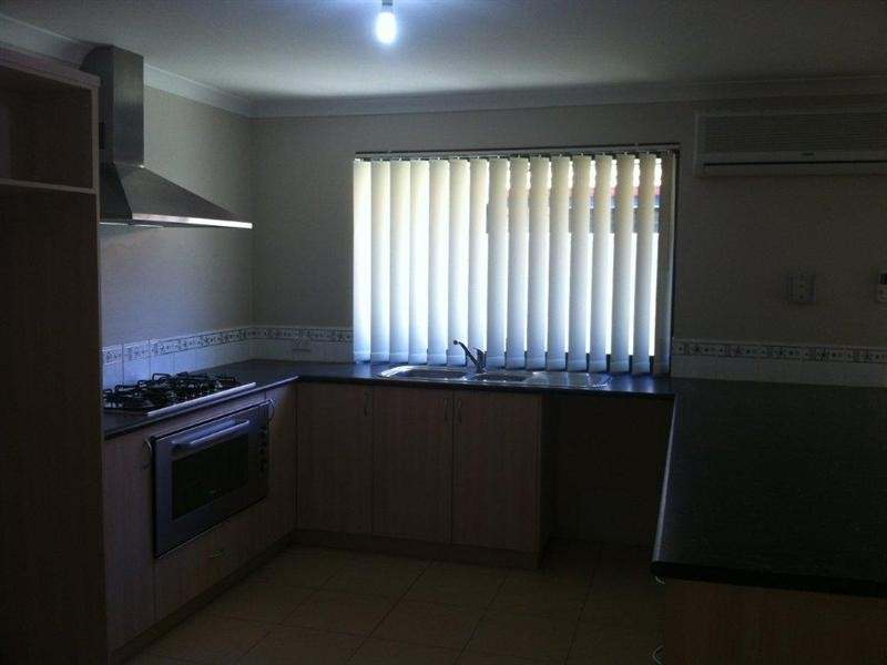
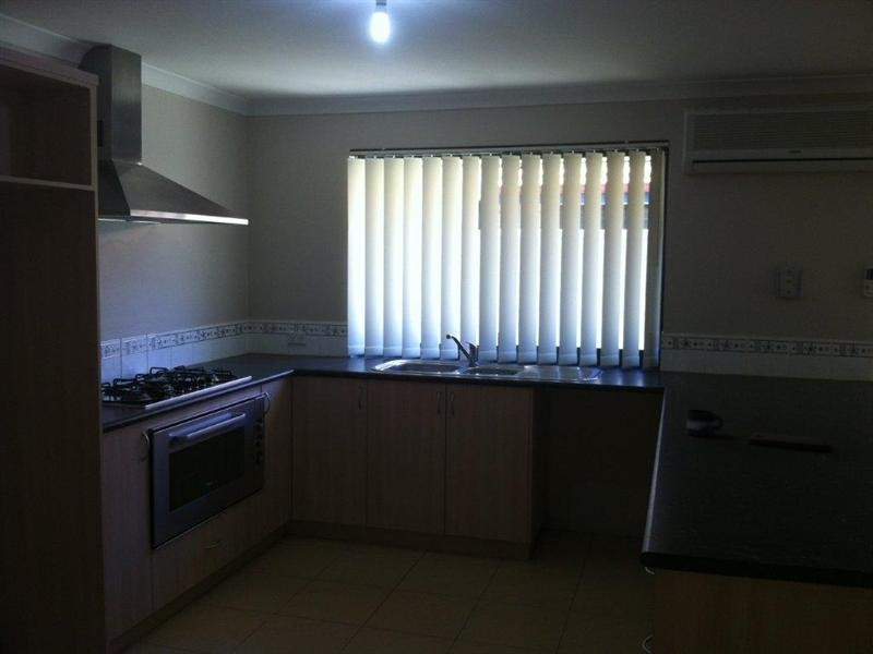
+ mug [685,409,723,437]
+ cutting board [748,432,827,451]
